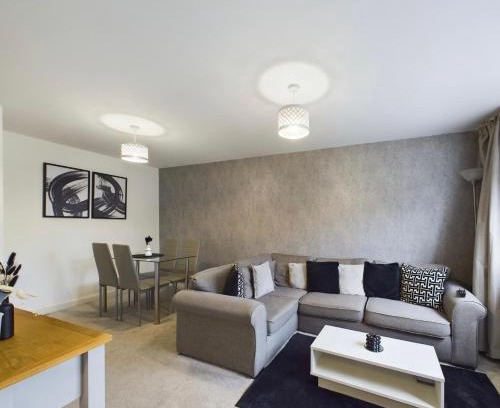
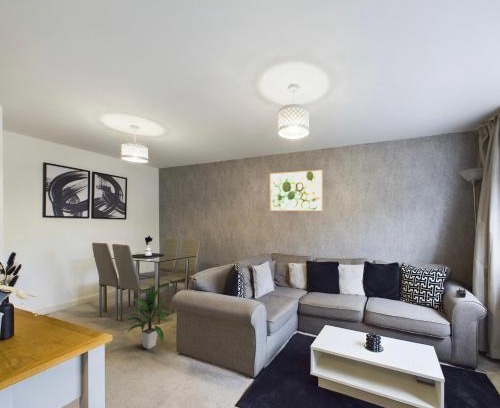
+ wall art [269,169,324,212]
+ indoor plant [122,286,170,350]
